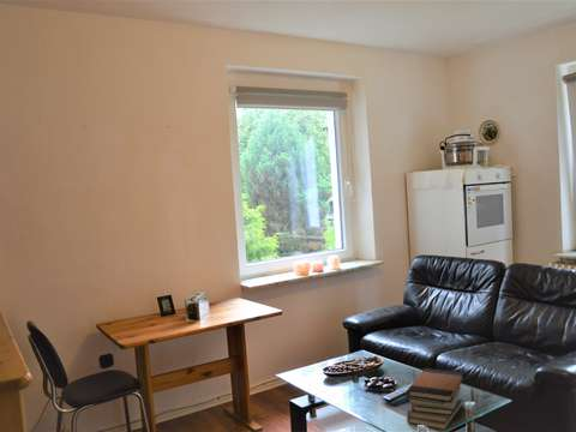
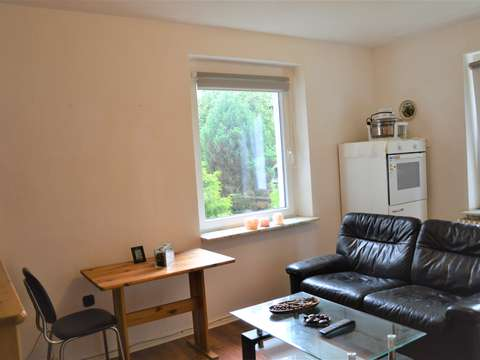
- book stack [404,367,466,431]
